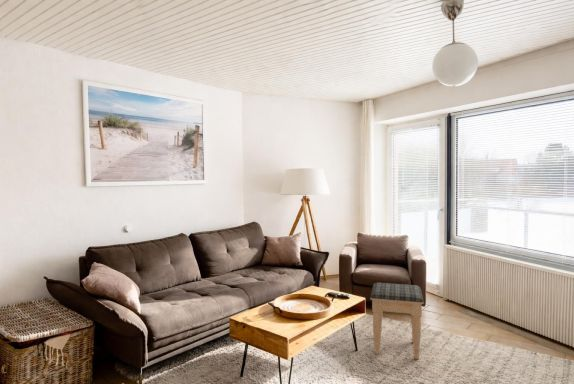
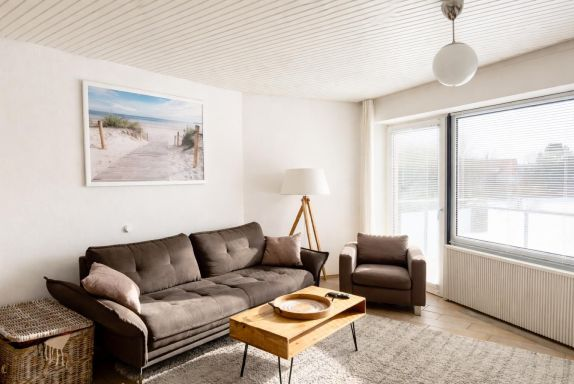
- footstool [369,282,425,360]
